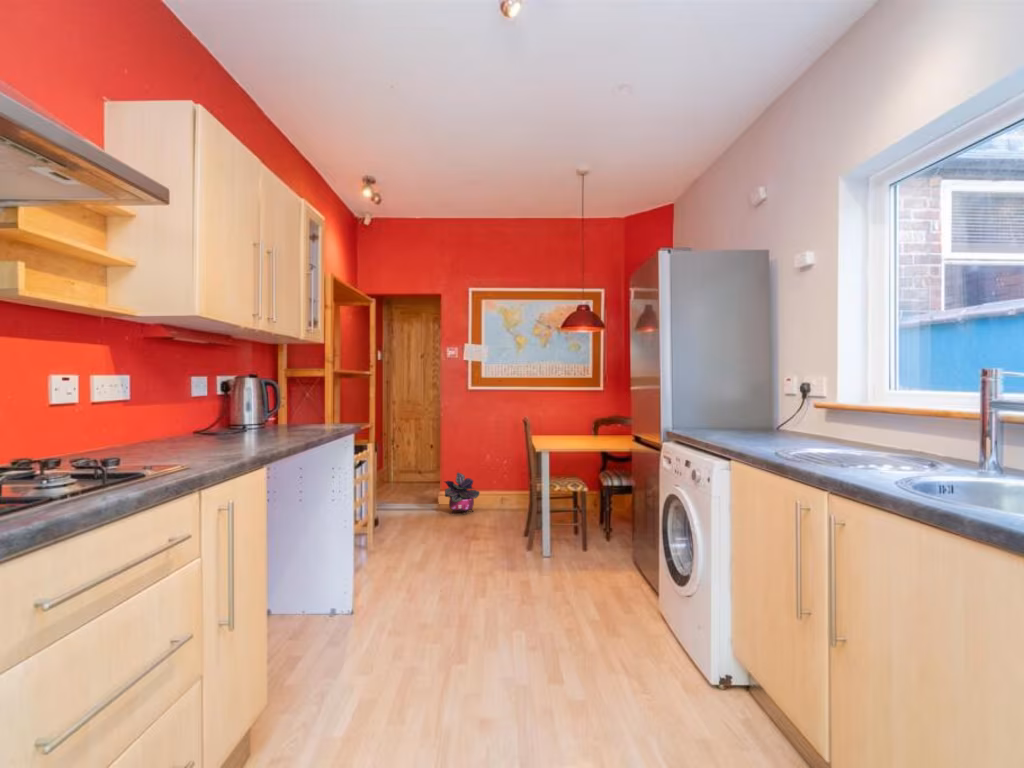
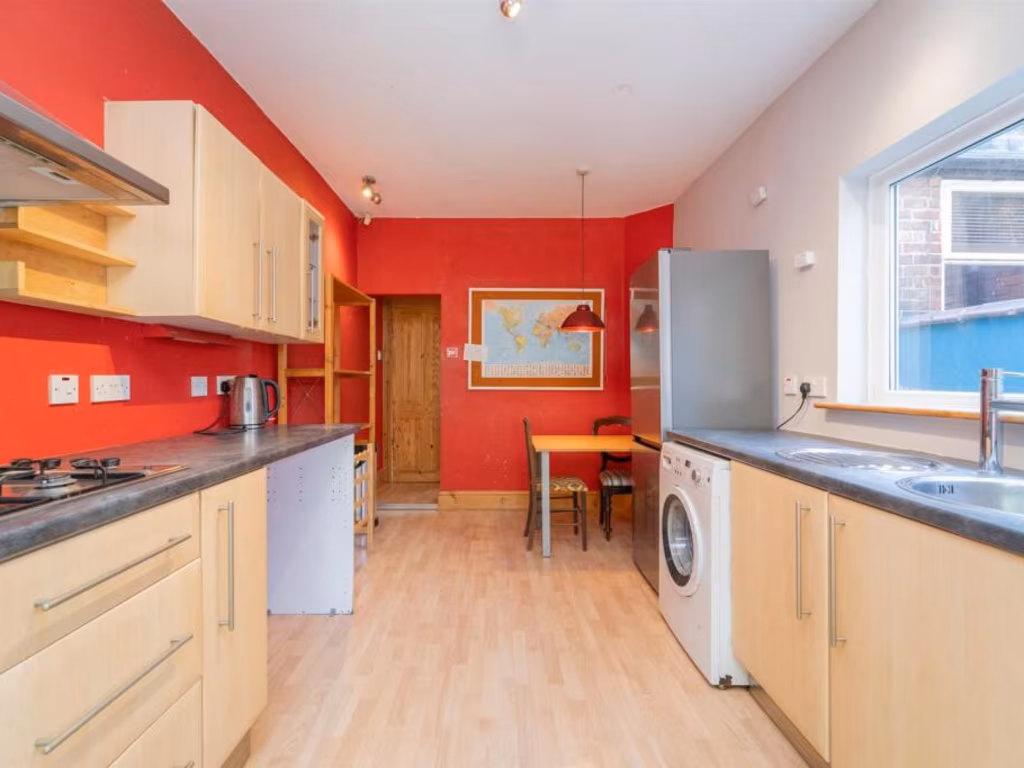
- potted plant [443,471,481,514]
